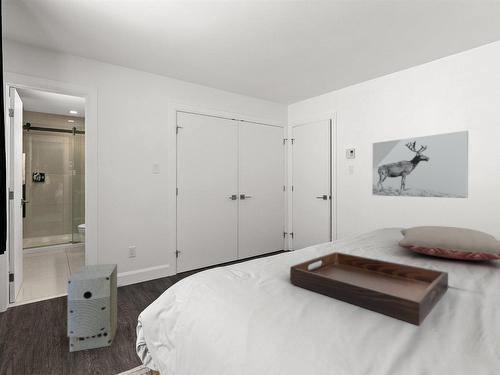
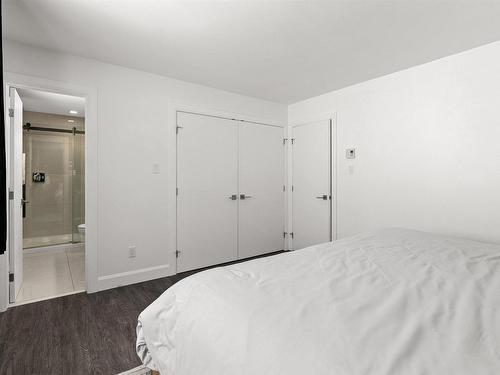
- pillow [398,225,500,261]
- serving tray [289,251,449,326]
- wall art [371,130,469,199]
- air purifier [67,263,118,353]
